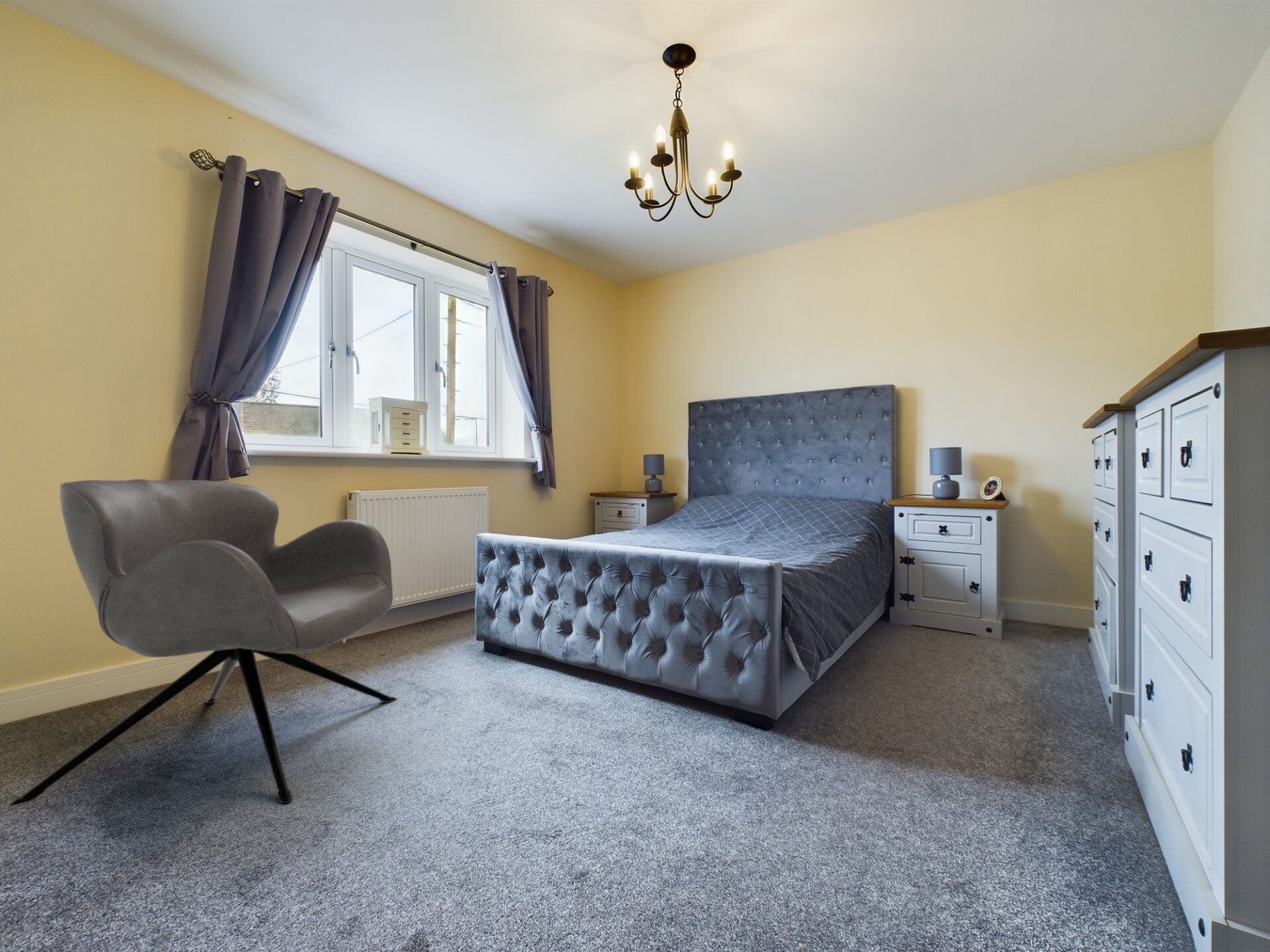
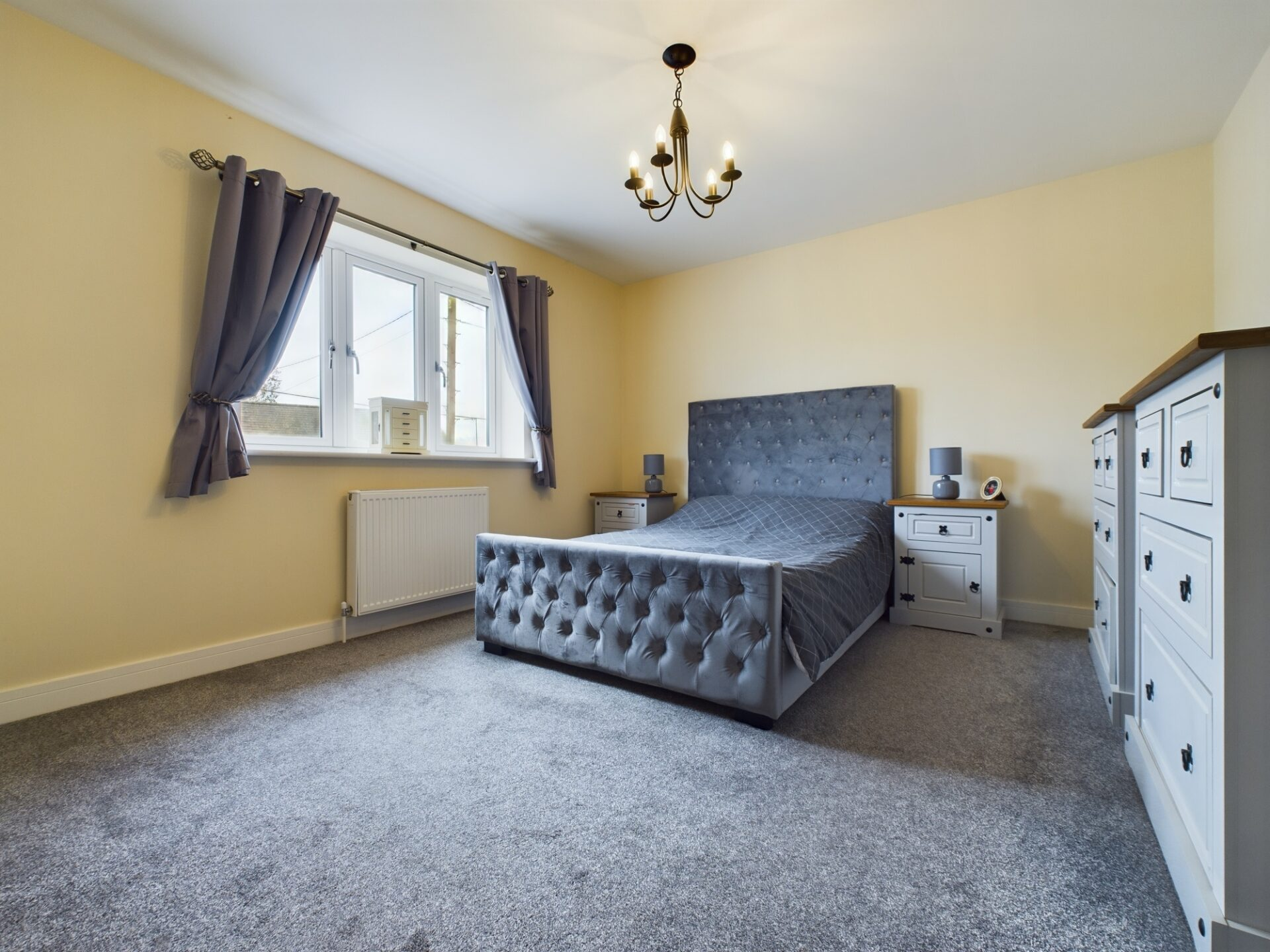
- armchair [8,478,398,807]
